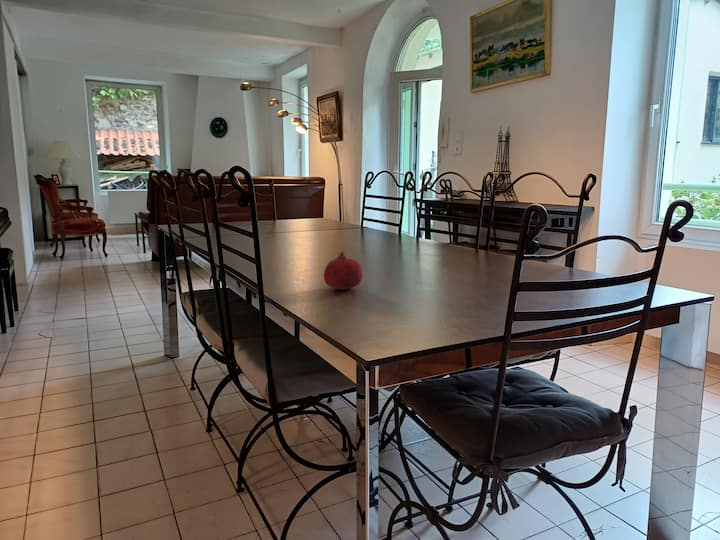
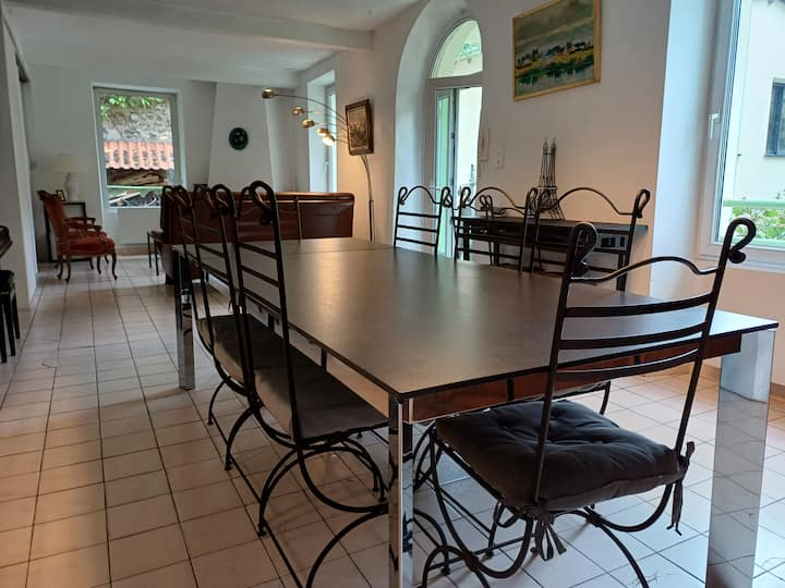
- fruit [323,250,363,291]
